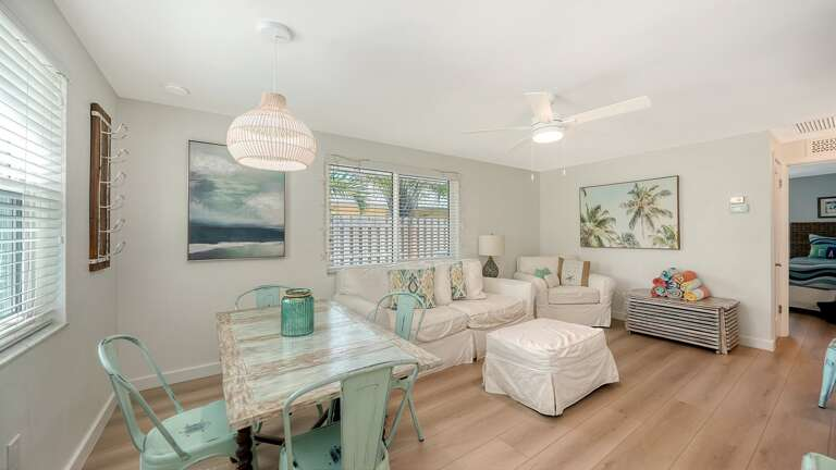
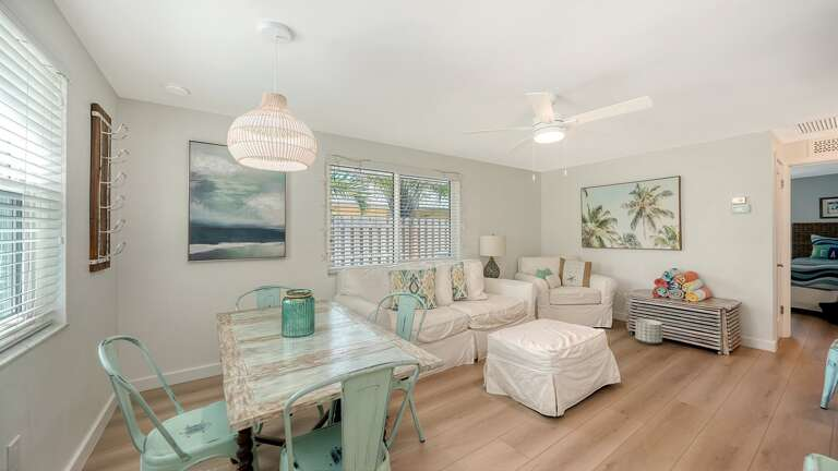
+ planter [634,318,663,346]
